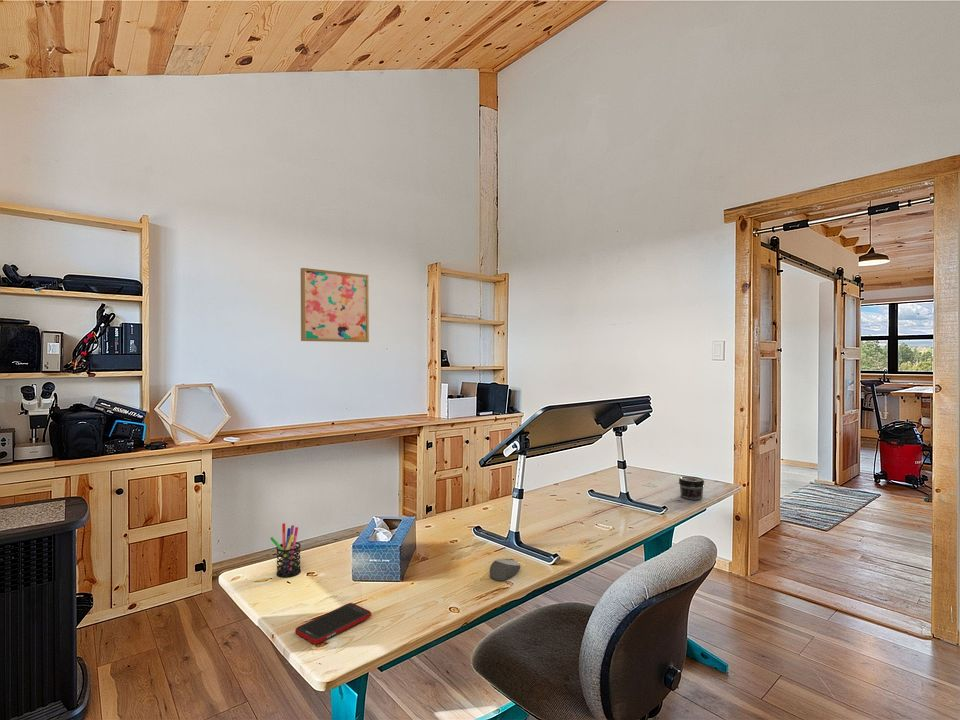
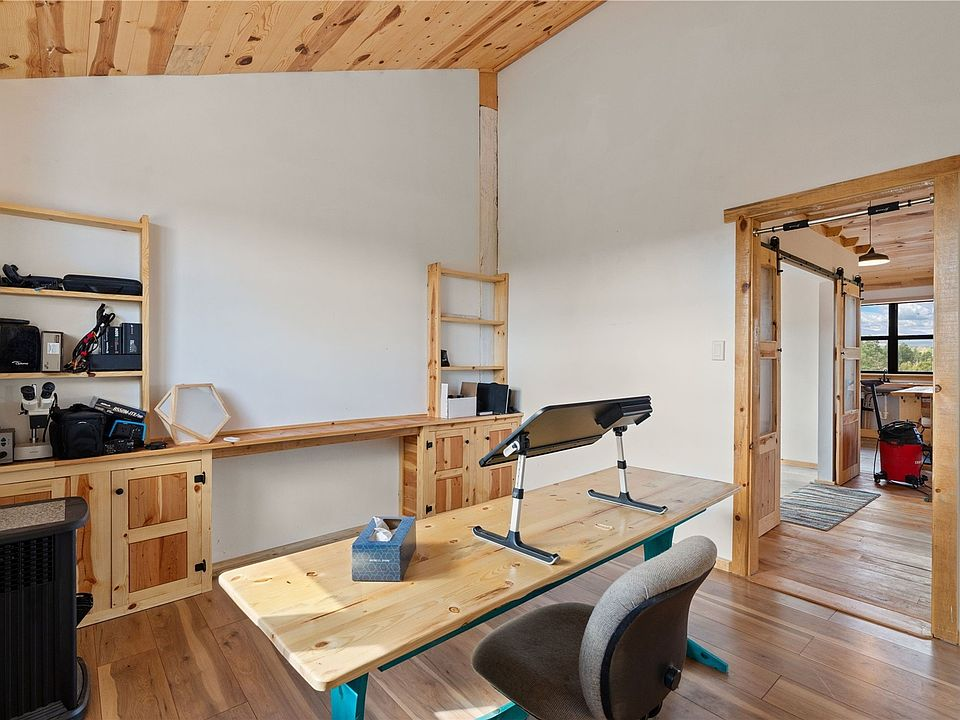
- wall art [300,267,370,343]
- computer mouse [489,557,522,582]
- pen holder [269,522,302,579]
- cell phone [294,602,372,645]
- jar [678,475,705,501]
